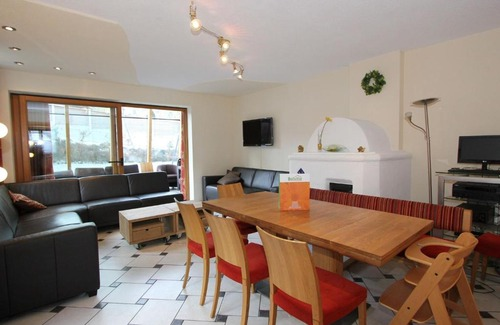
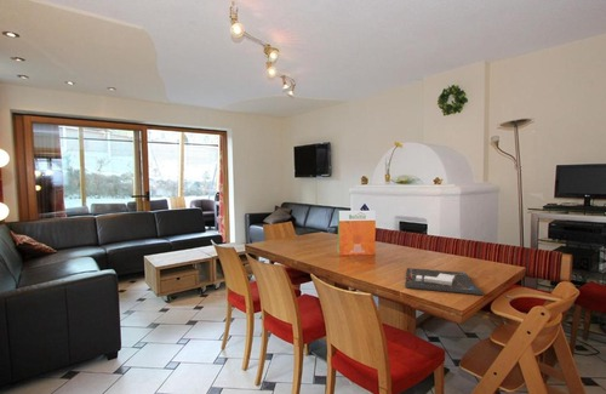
+ board game [404,267,484,296]
